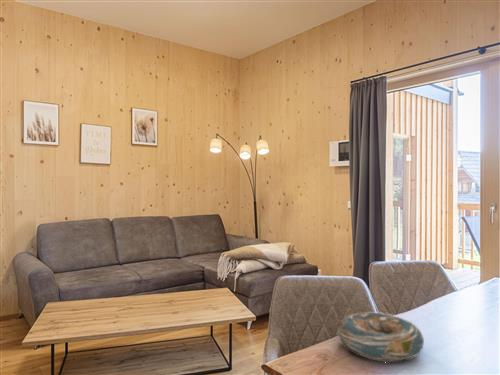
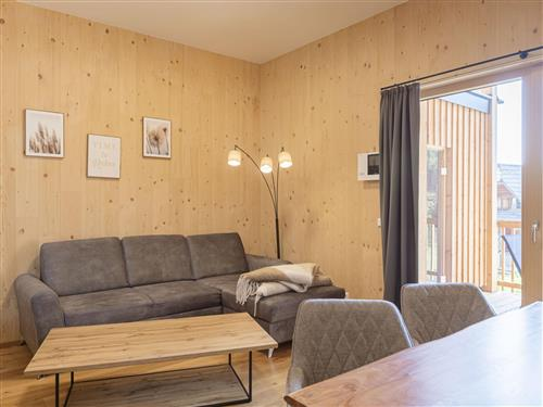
- decorative bowl [336,311,425,363]
